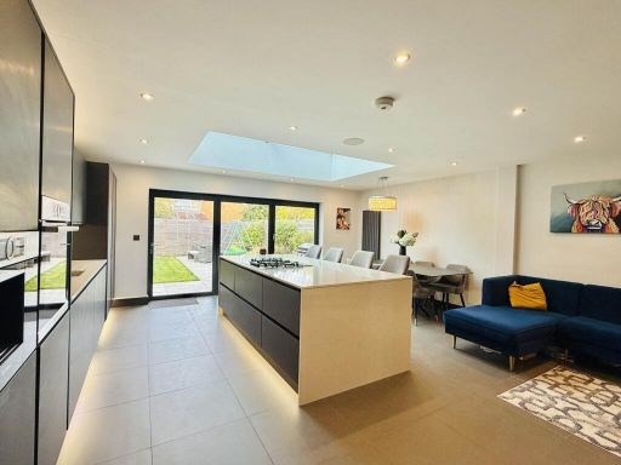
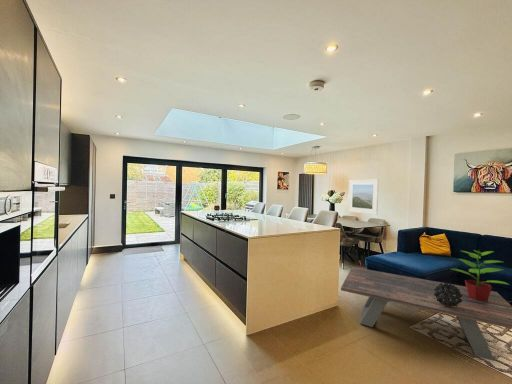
+ decorative ball [434,282,463,307]
+ potted plant [450,249,511,301]
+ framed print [347,179,380,216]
+ coffee table [340,266,512,362]
